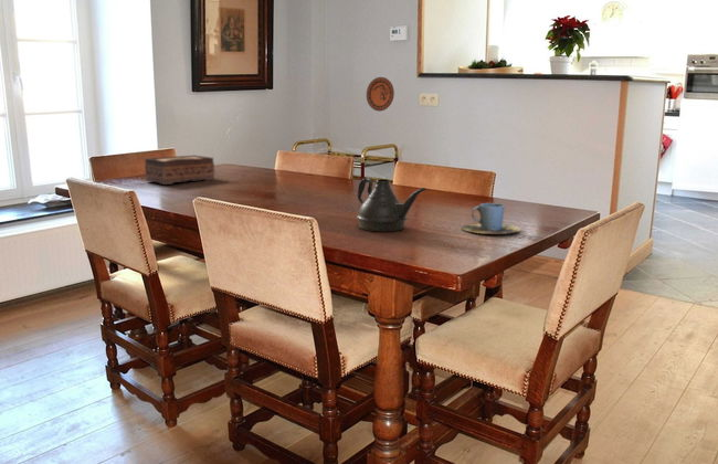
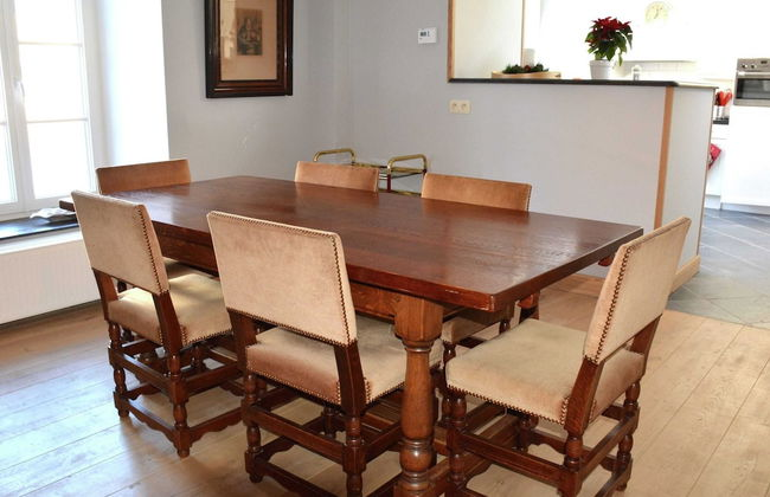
- cup [461,202,521,235]
- tissue box [144,155,215,186]
- decorative plate [366,76,395,112]
- teapot [356,177,427,233]
